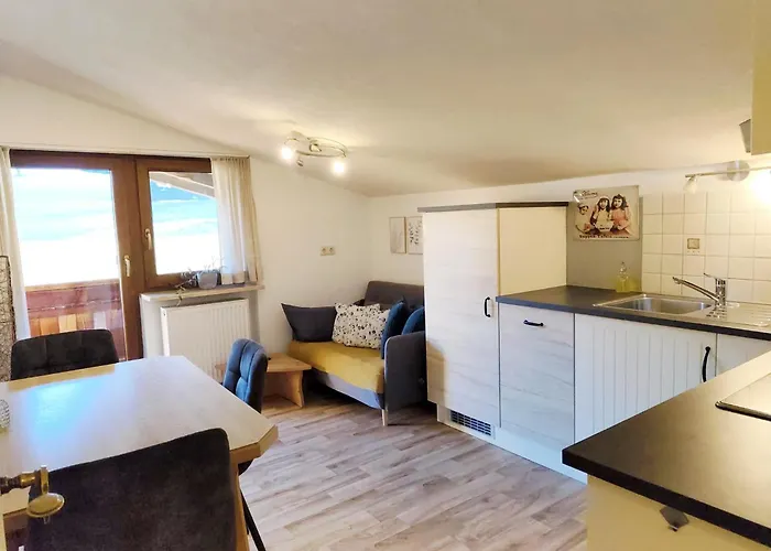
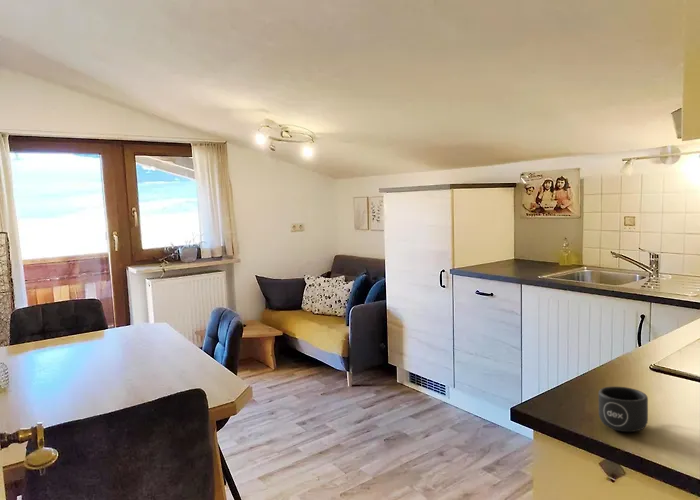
+ mug [597,385,649,433]
